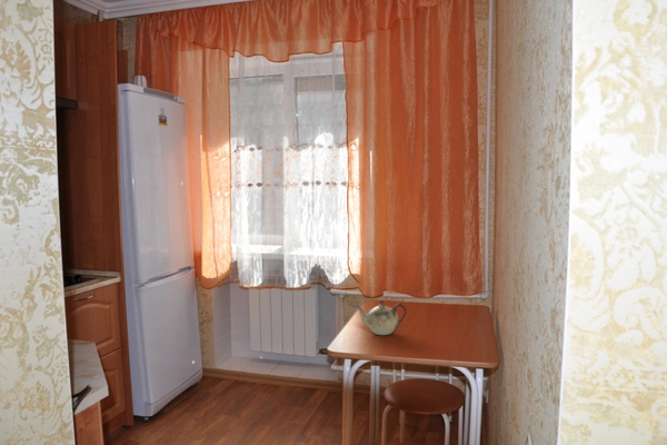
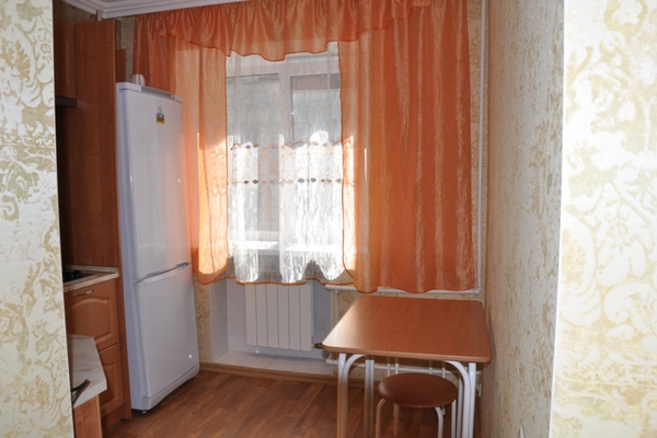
- teapot [352,299,407,336]
